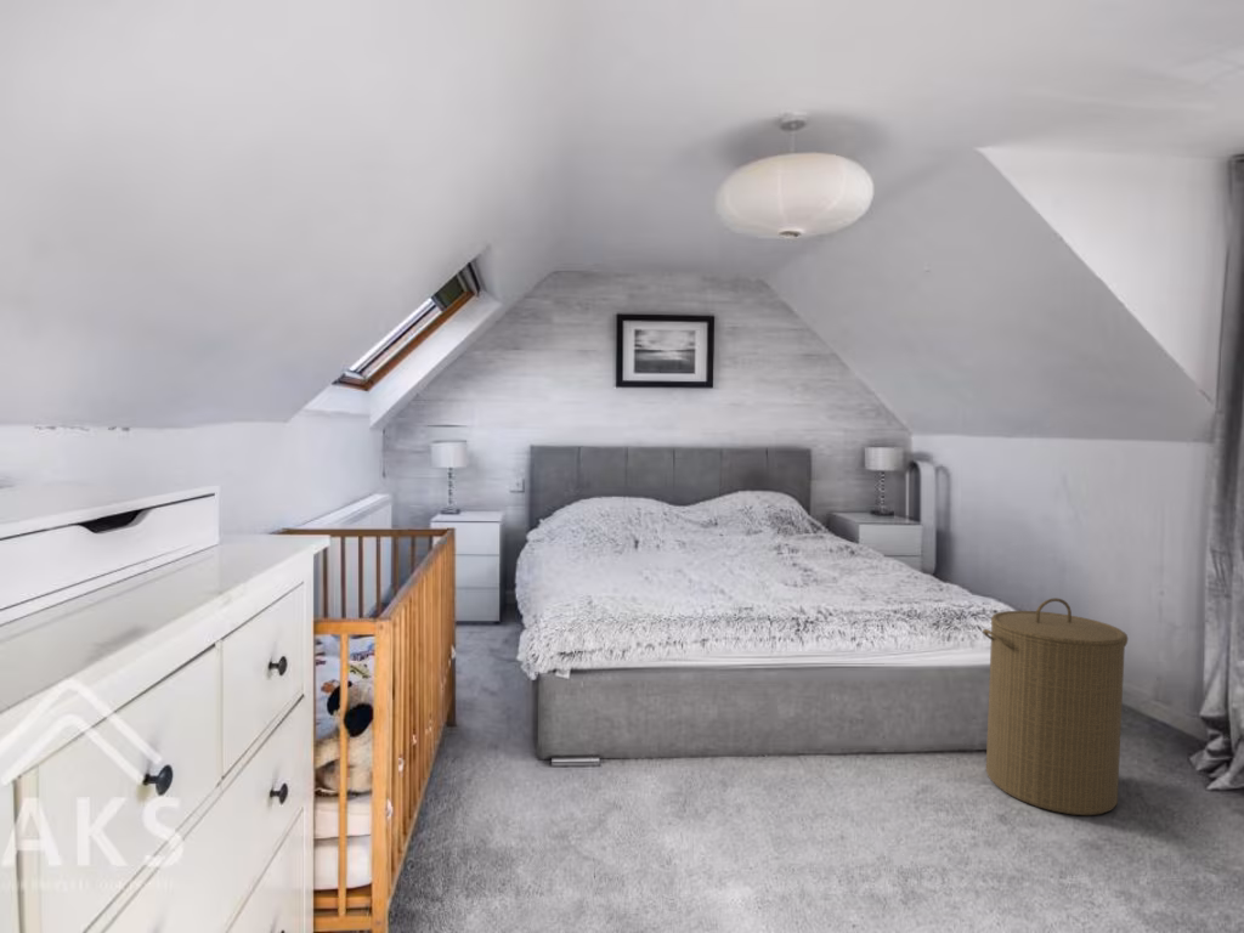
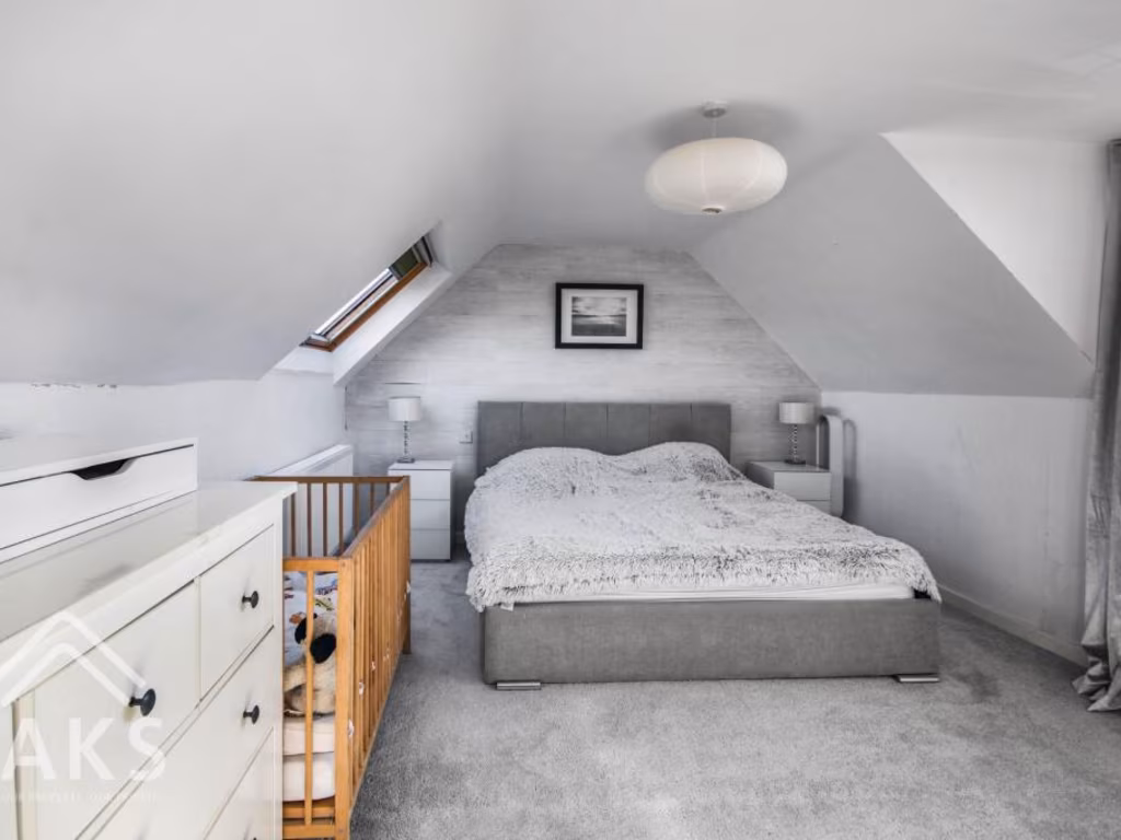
- laundry hamper [982,596,1129,816]
